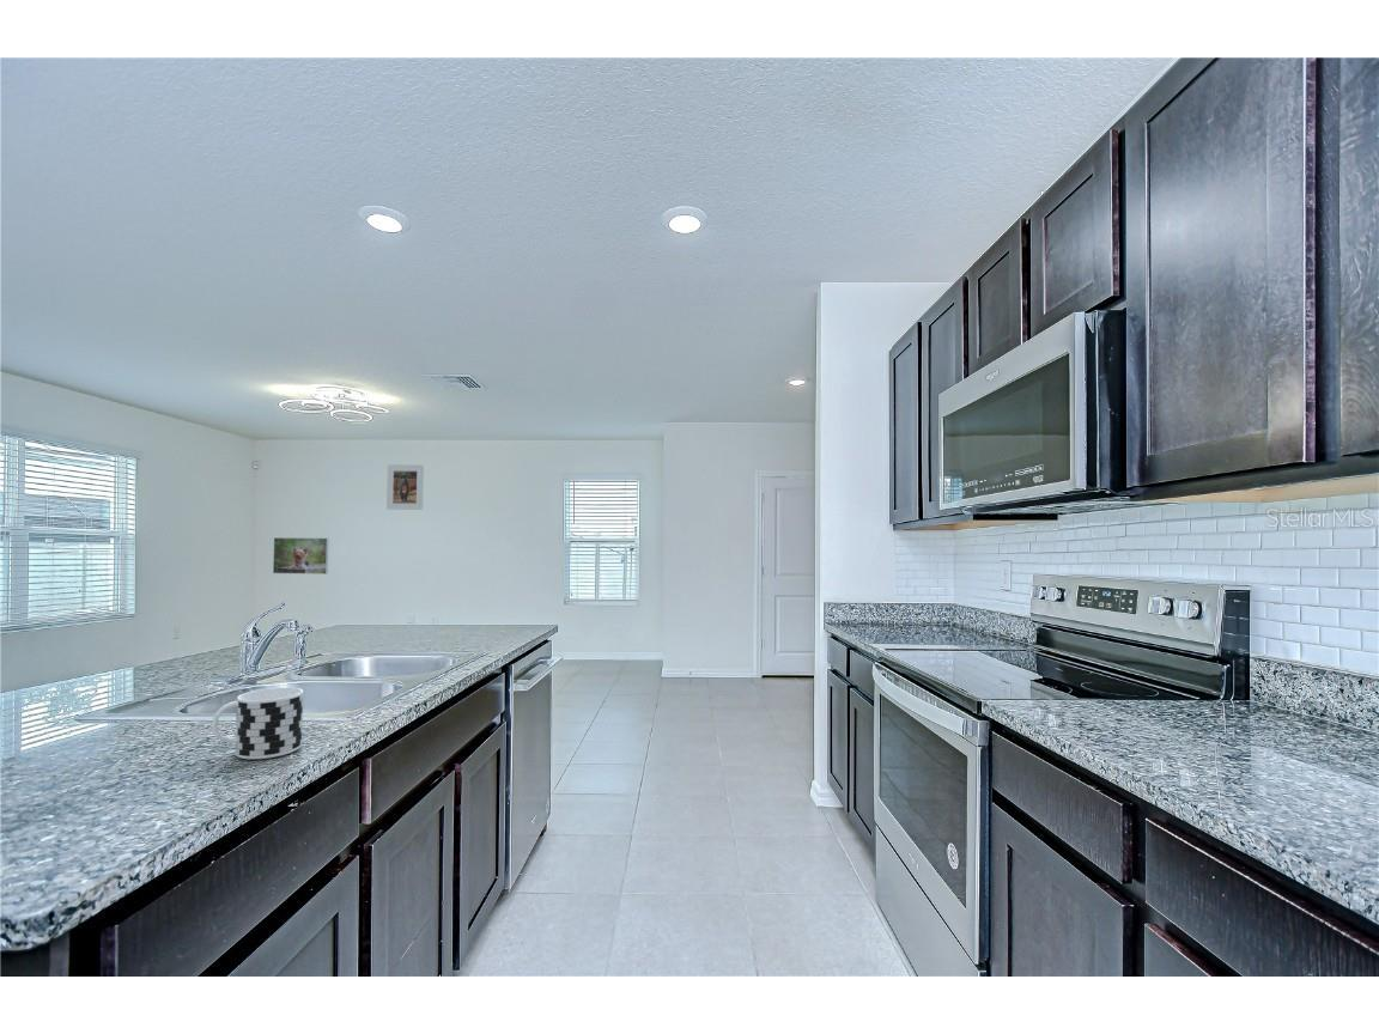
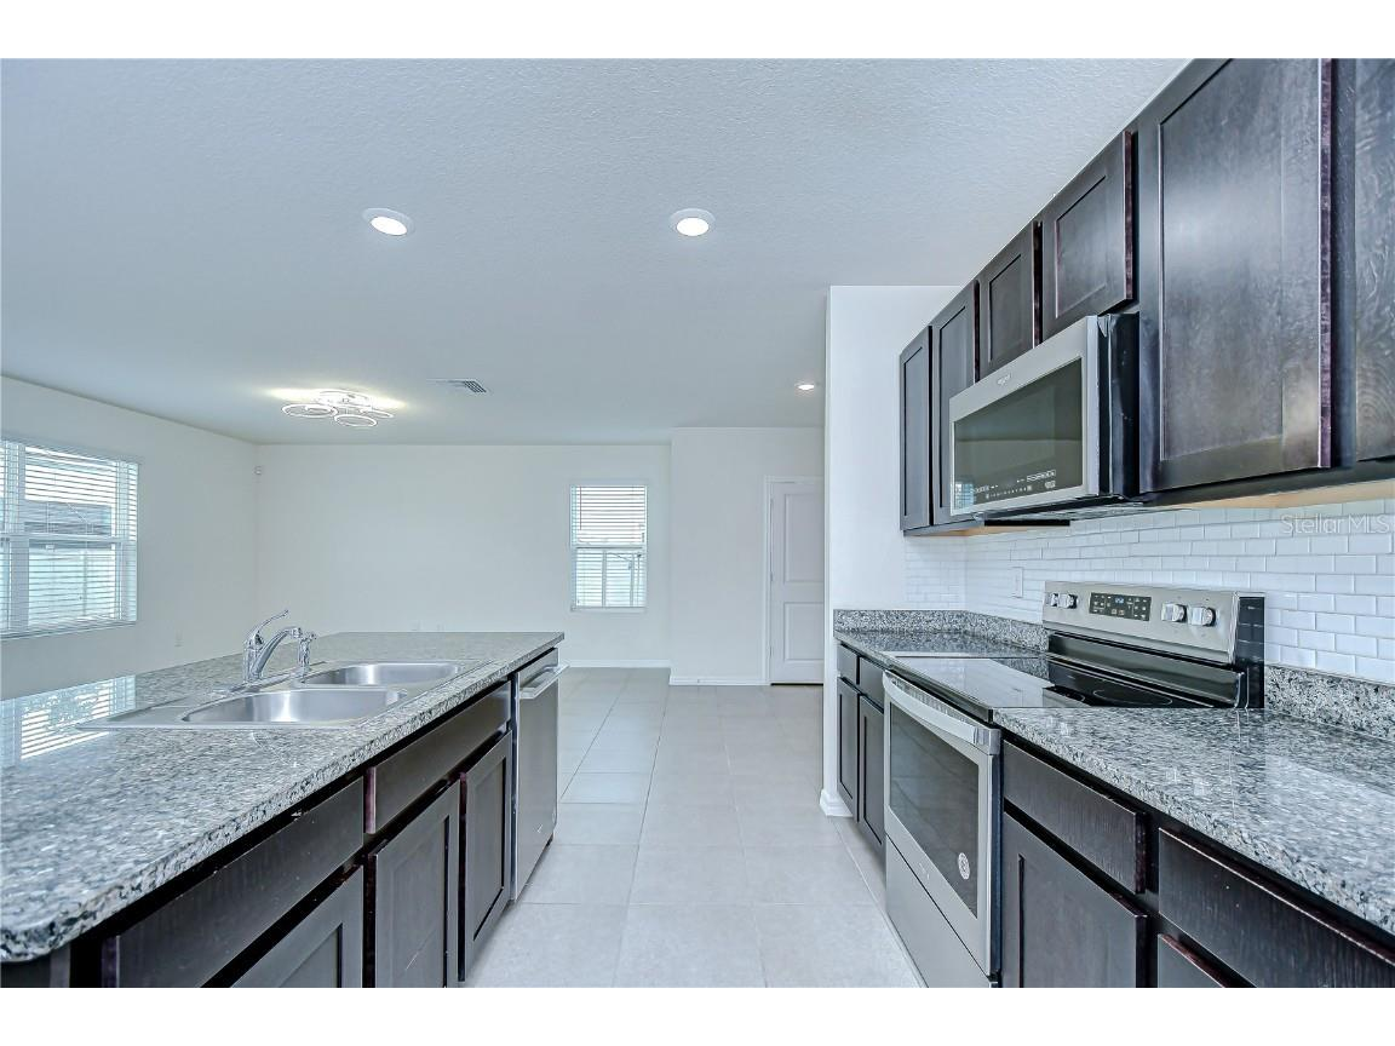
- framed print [272,536,329,576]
- cup [211,686,304,760]
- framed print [385,464,425,511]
